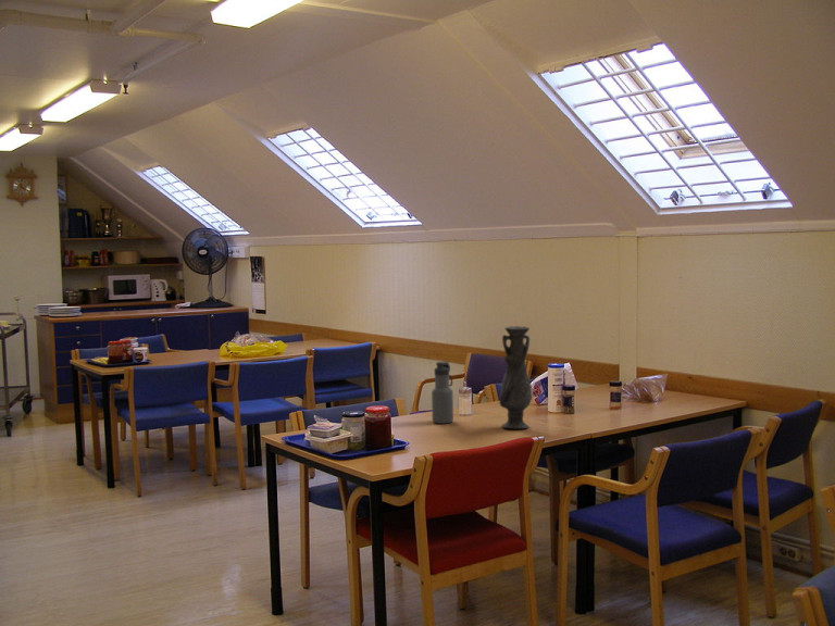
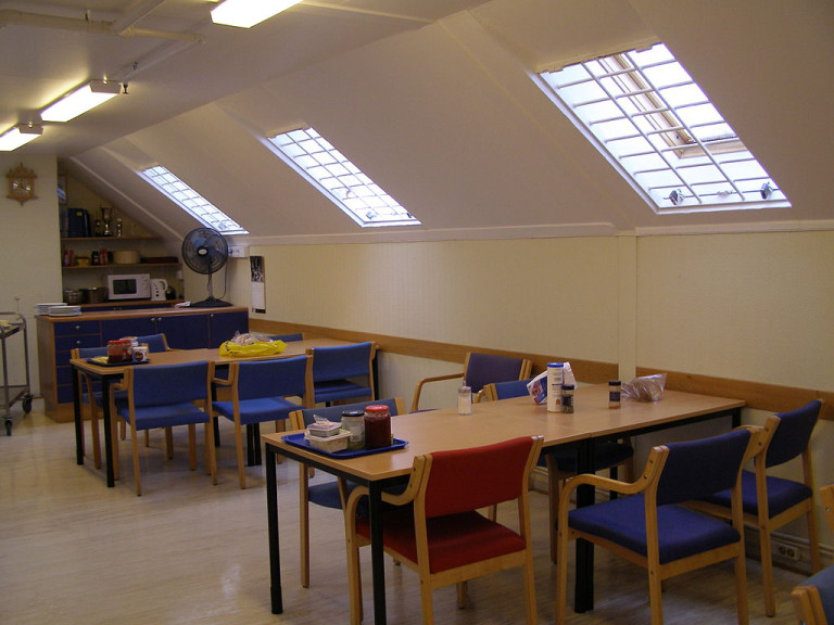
- water bottle [431,361,454,425]
- vase [499,325,533,429]
